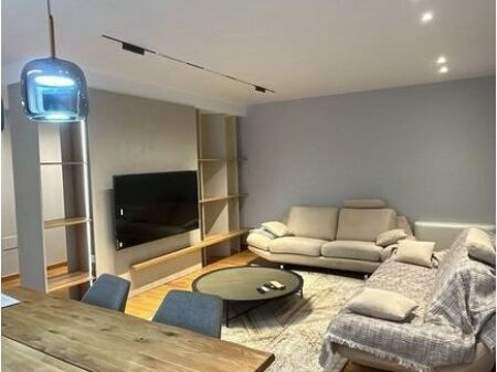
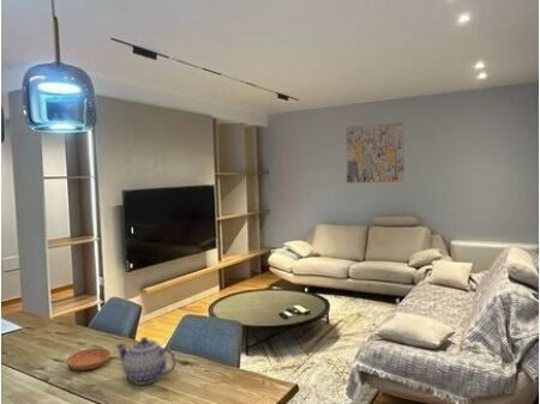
+ teapot [114,336,178,386]
+ wall art [346,121,406,183]
+ saucer [65,346,112,372]
